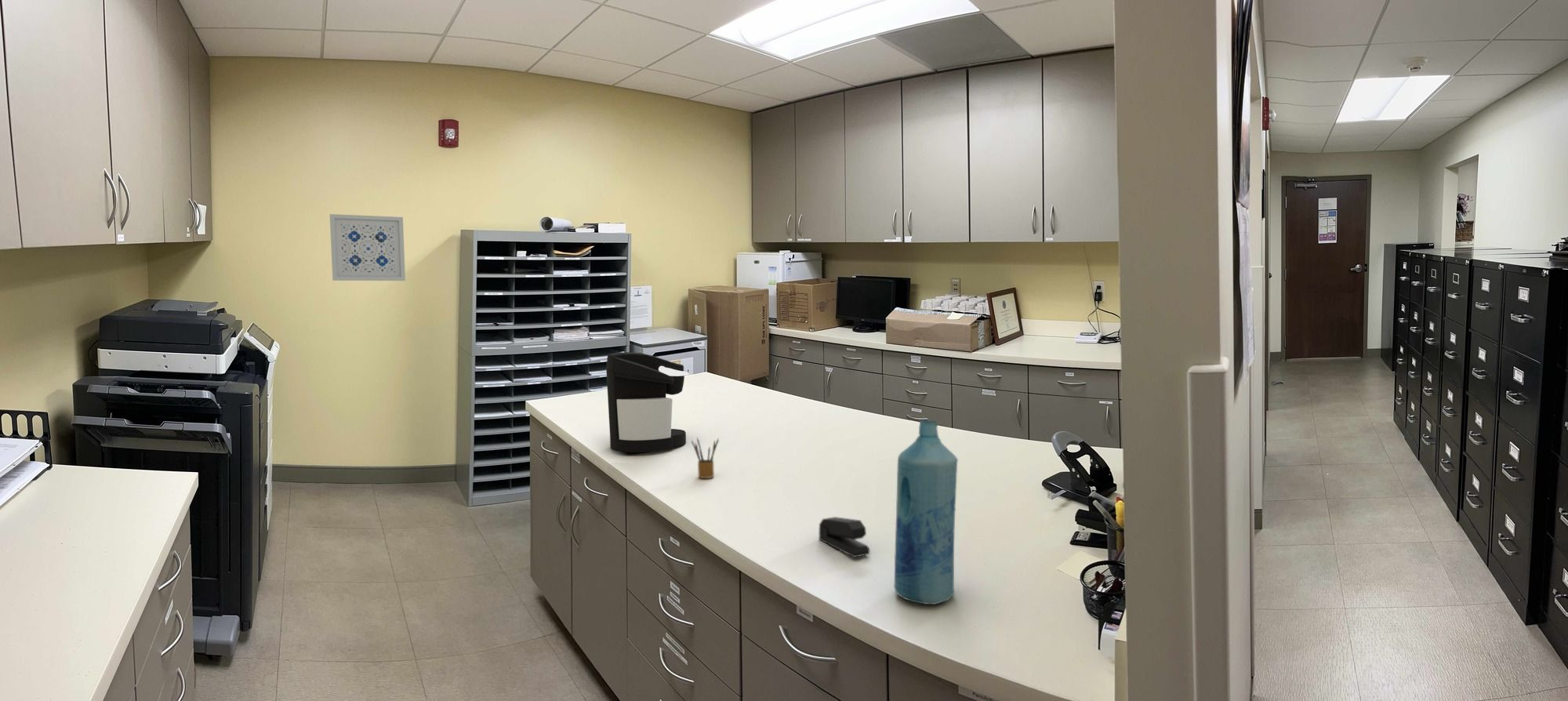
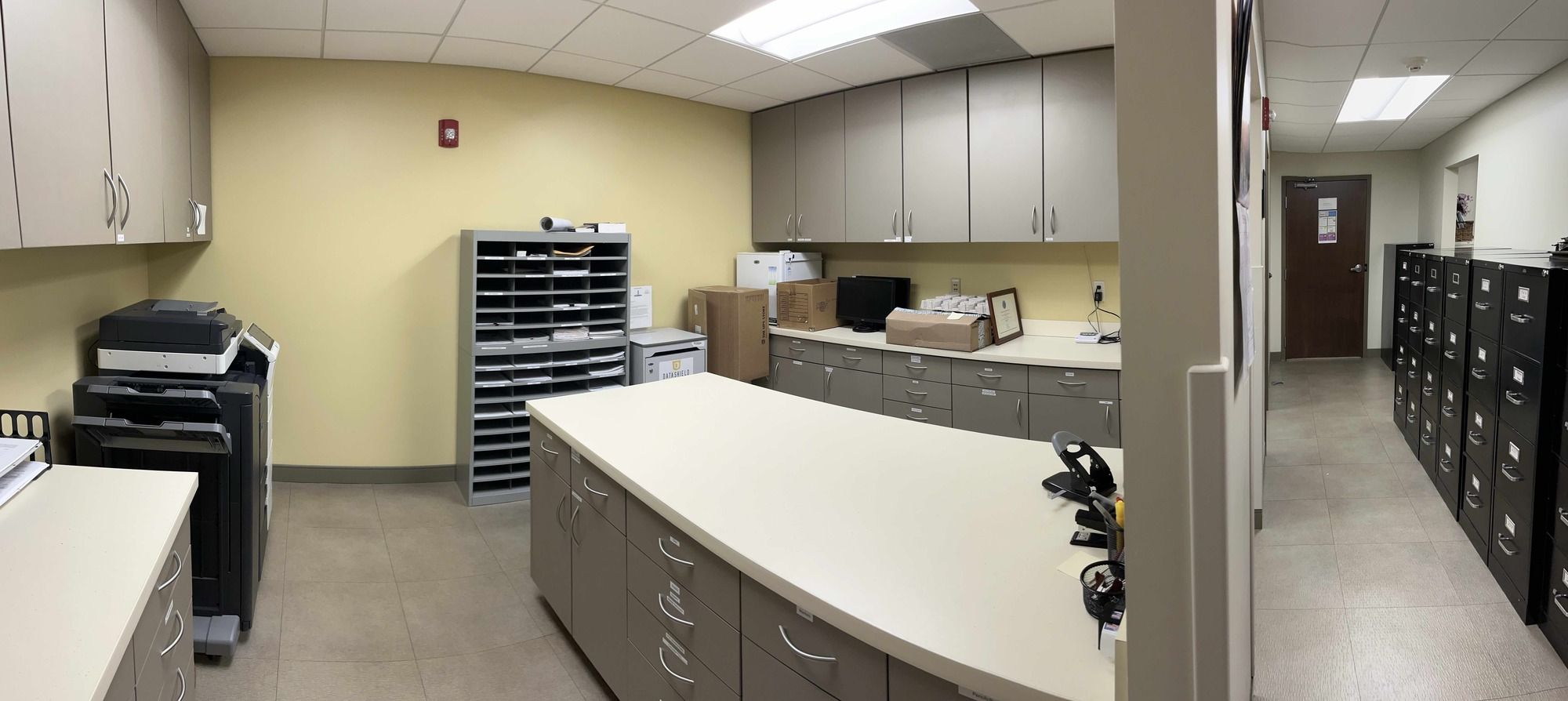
- bottle [893,420,959,605]
- coffee maker [605,351,690,453]
- wall art [329,213,406,281]
- stapler [818,516,870,558]
- pencil box [691,437,720,479]
